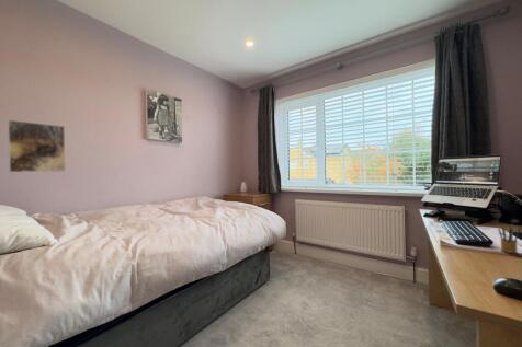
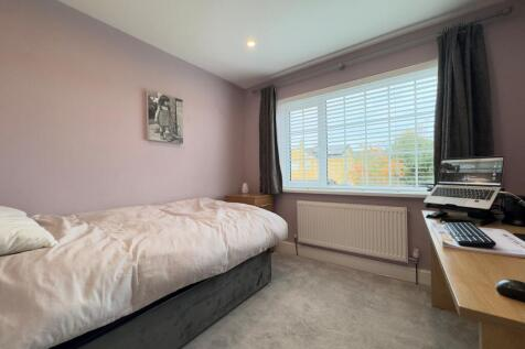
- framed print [7,118,67,173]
- pencil box [497,222,522,254]
